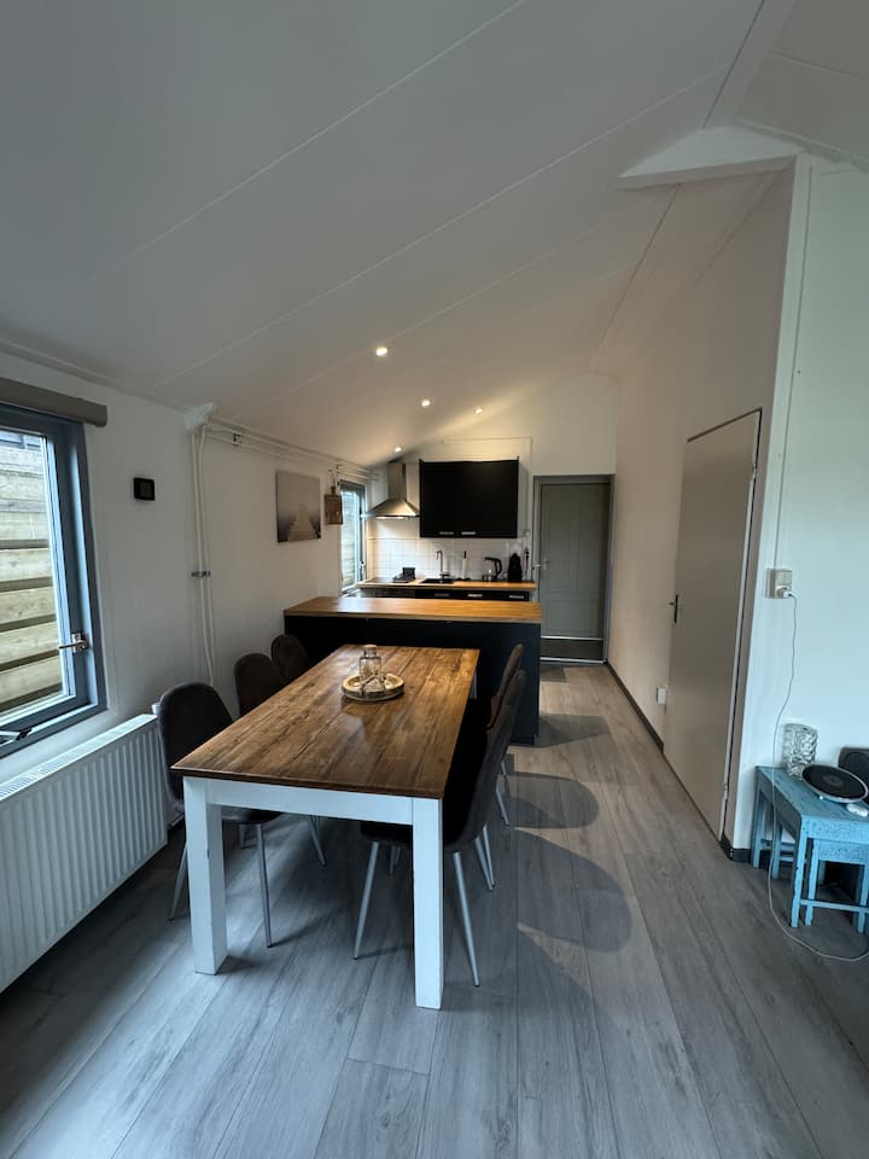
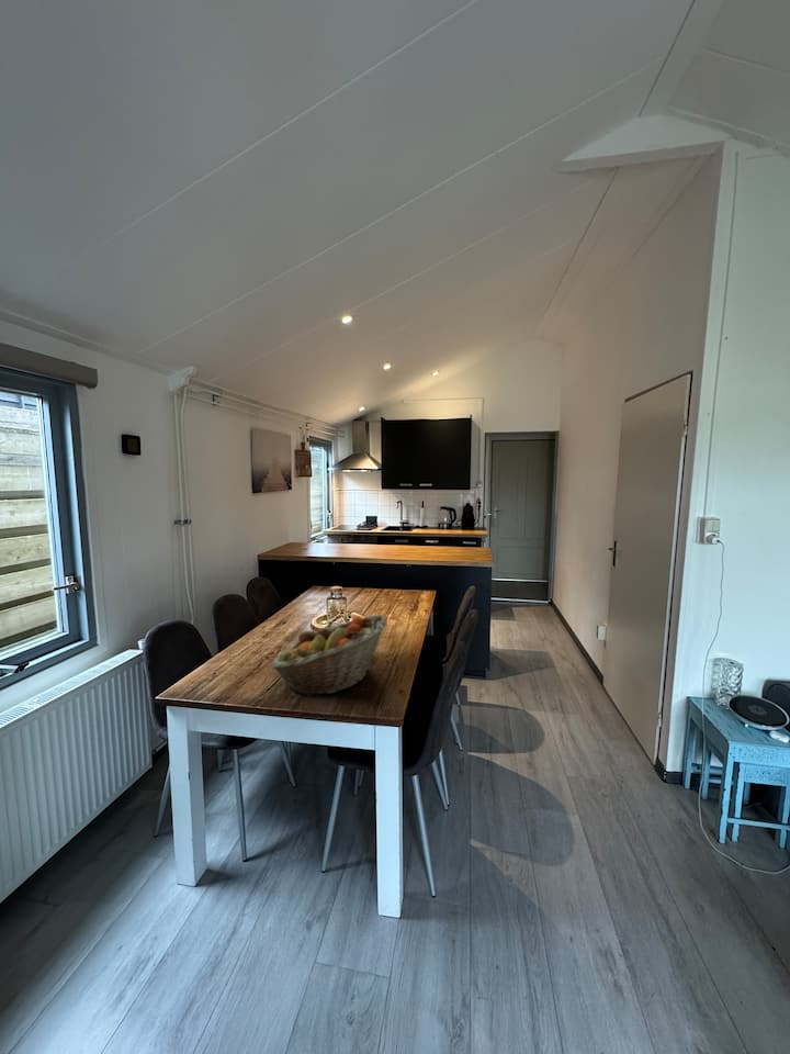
+ fruit basket [270,614,388,697]
